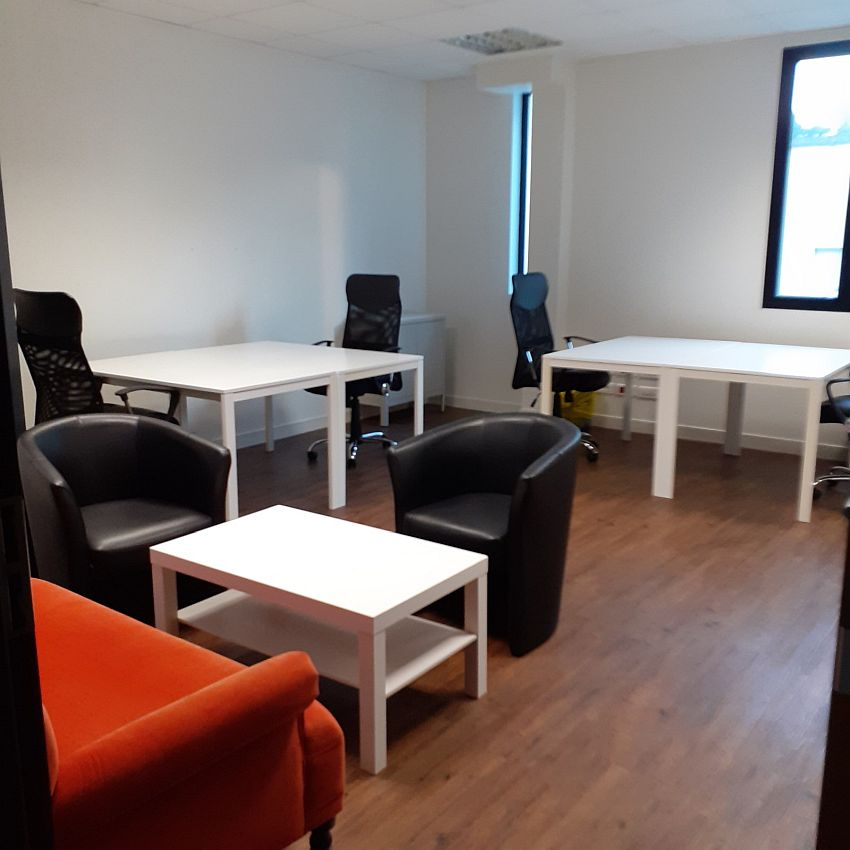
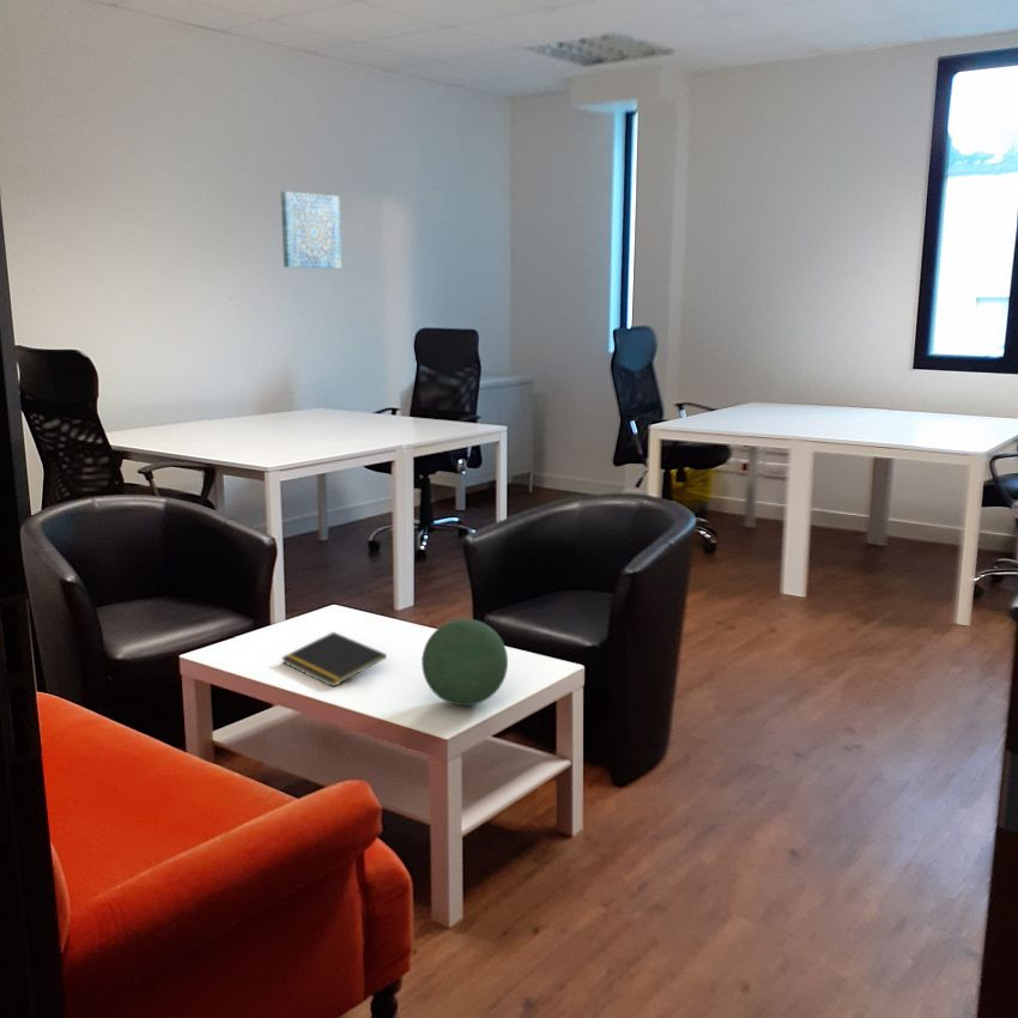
+ notepad [280,631,388,687]
+ decorative orb [420,618,509,707]
+ wall art [279,190,343,269]
